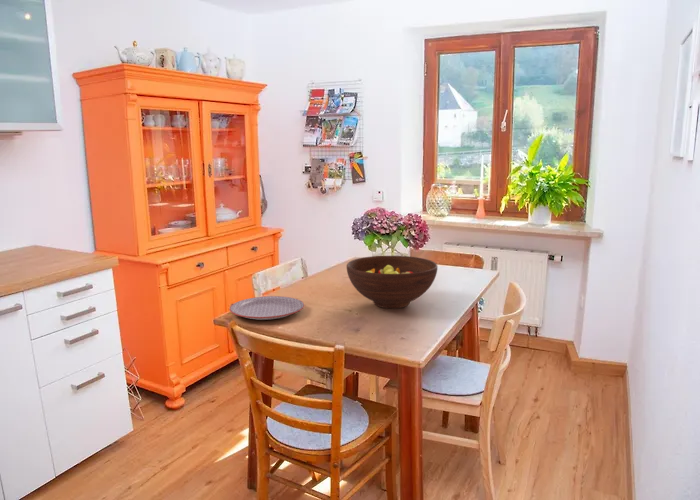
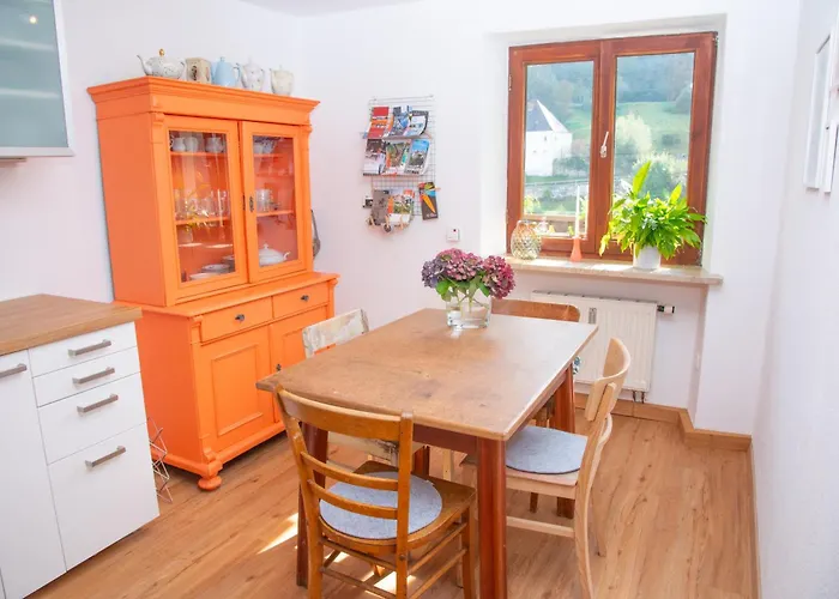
- plate [229,295,305,321]
- fruit bowl [346,255,438,309]
